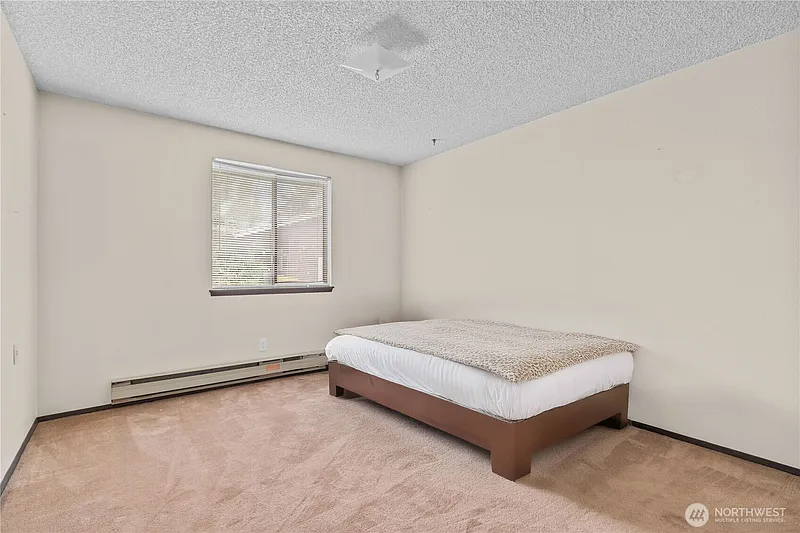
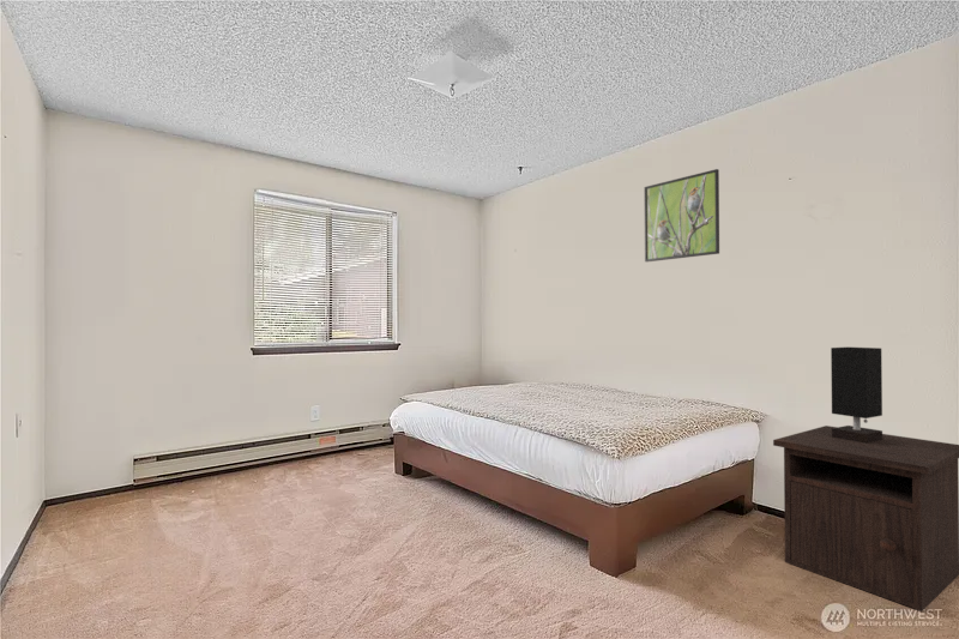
+ nightstand [772,424,959,613]
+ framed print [644,168,720,263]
+ table lamp [830,345,883,444]
